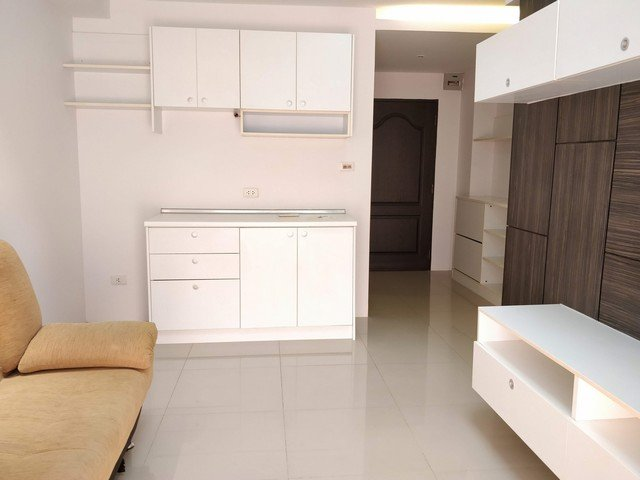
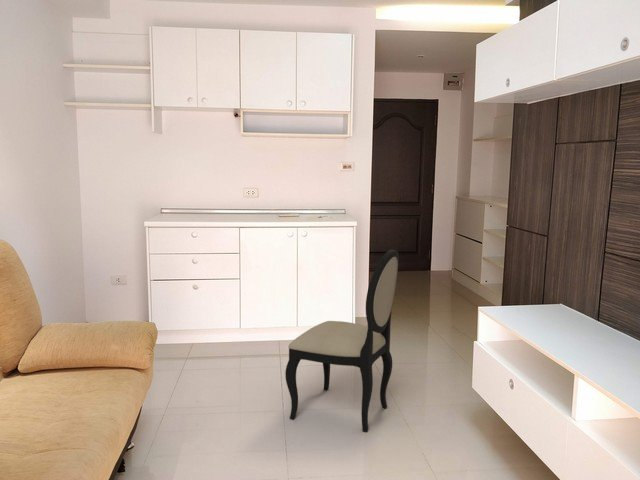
+ dining chair [284,249,400,433]
